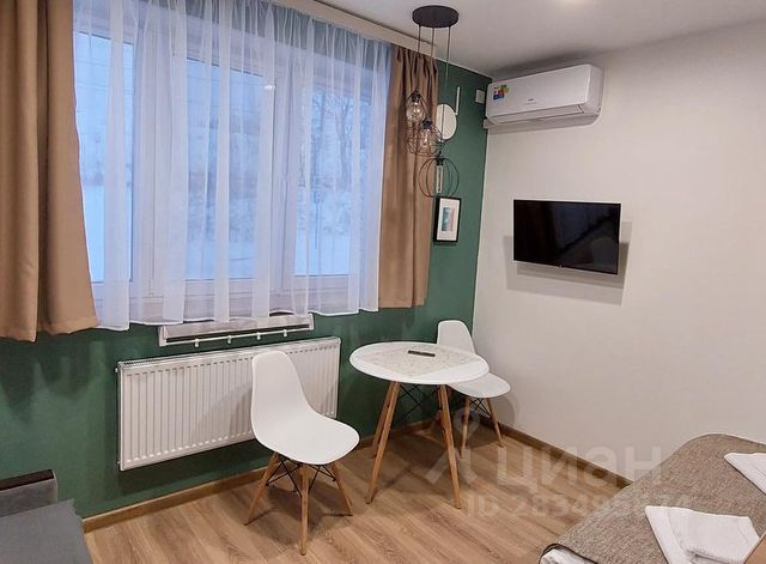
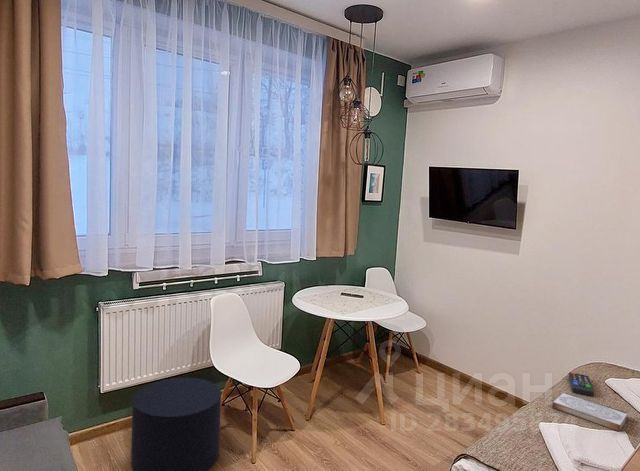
+ remote control [568,371,595,397]
+ stool [130,377,222,471]
+ book [551,391,629,432]
